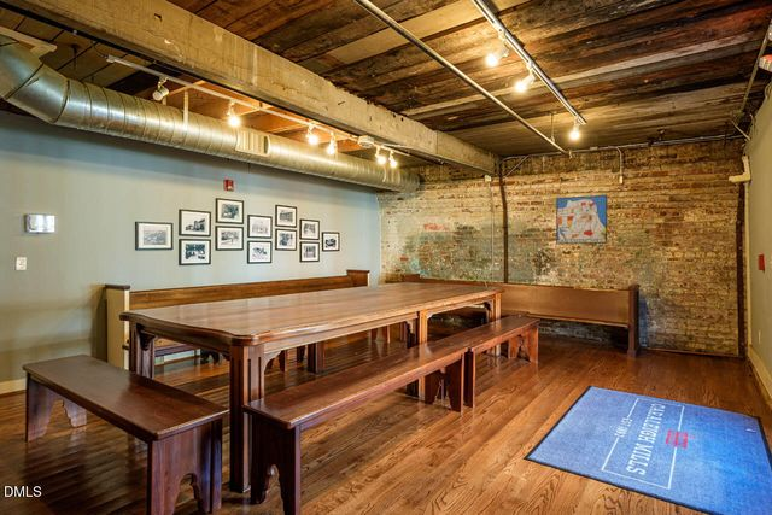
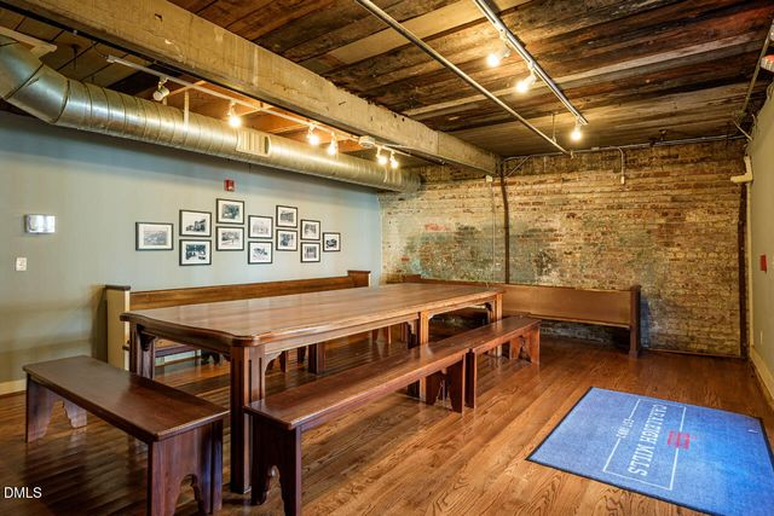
- wall art [555,193,608,245]
